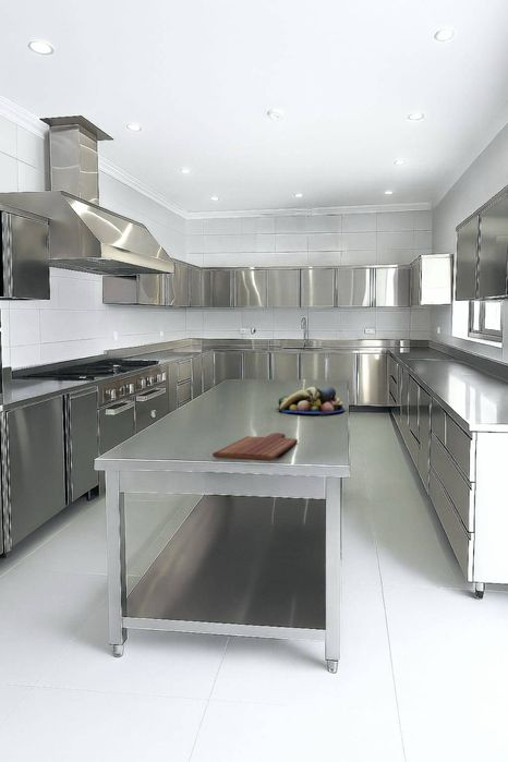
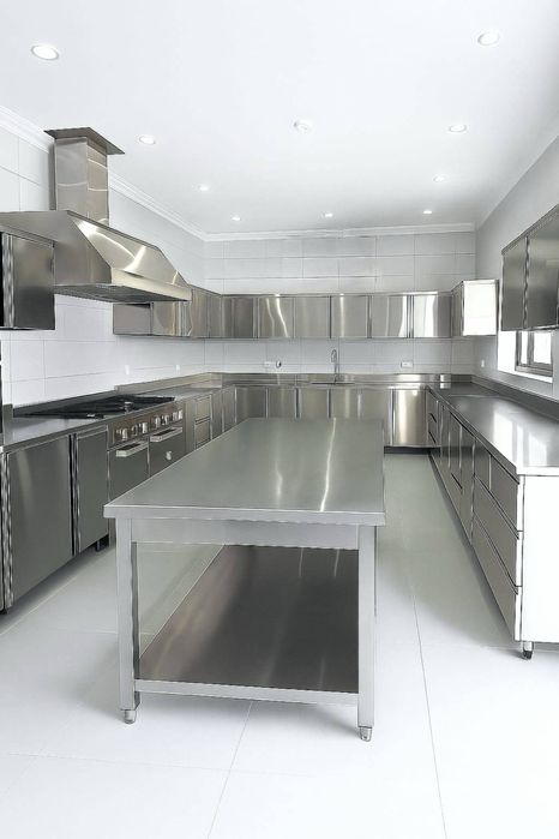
- cutting board [211,432,299,462]
- fruit bowl [277,386,346,414]
